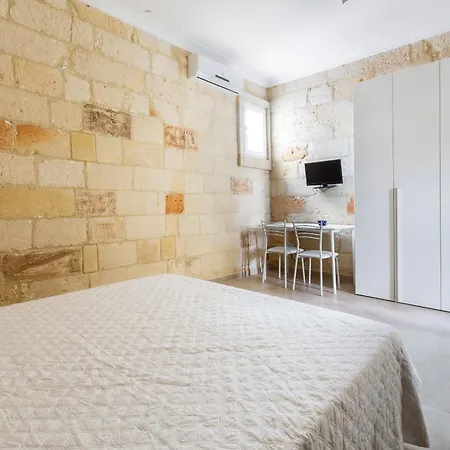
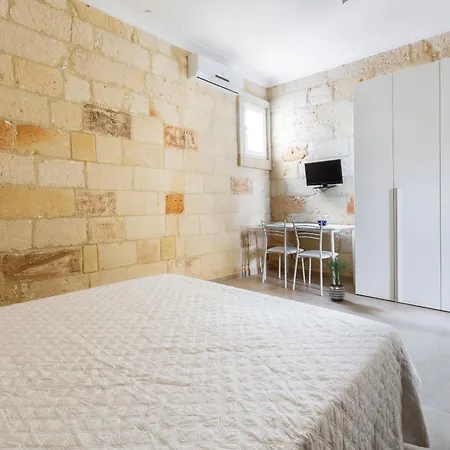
+ potted plant [321,257,355,302]
